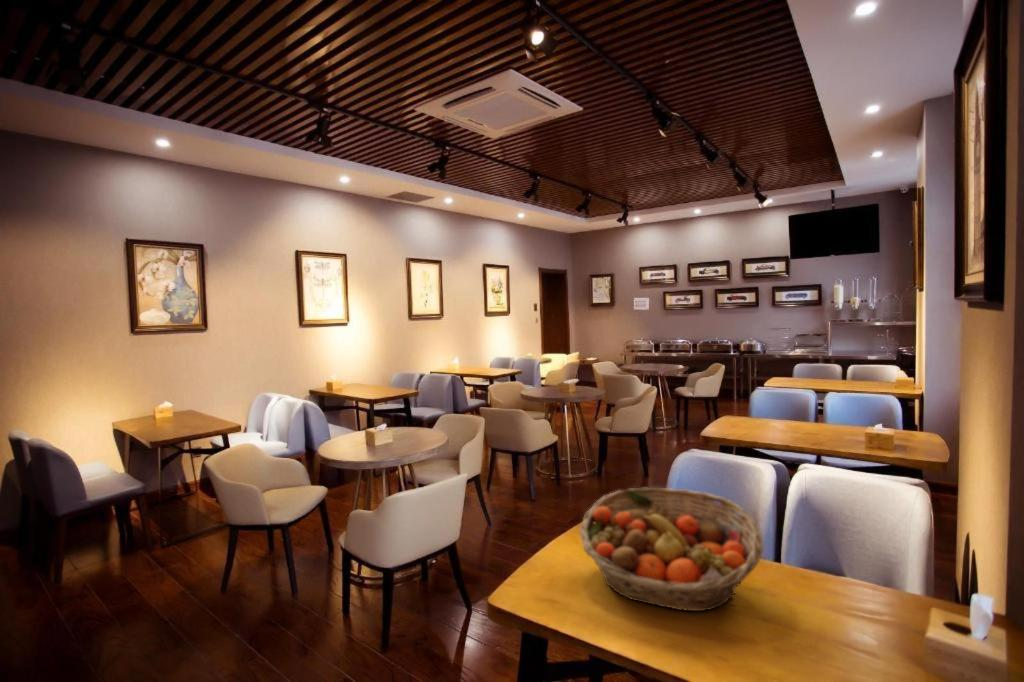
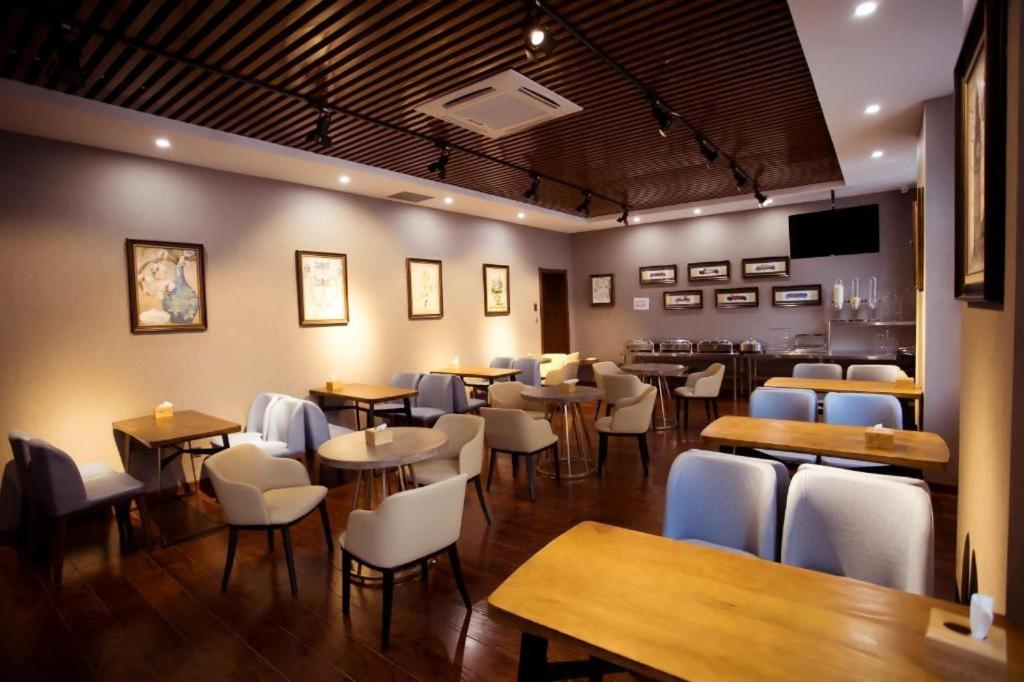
- fruit basket [578,487,764,612]
